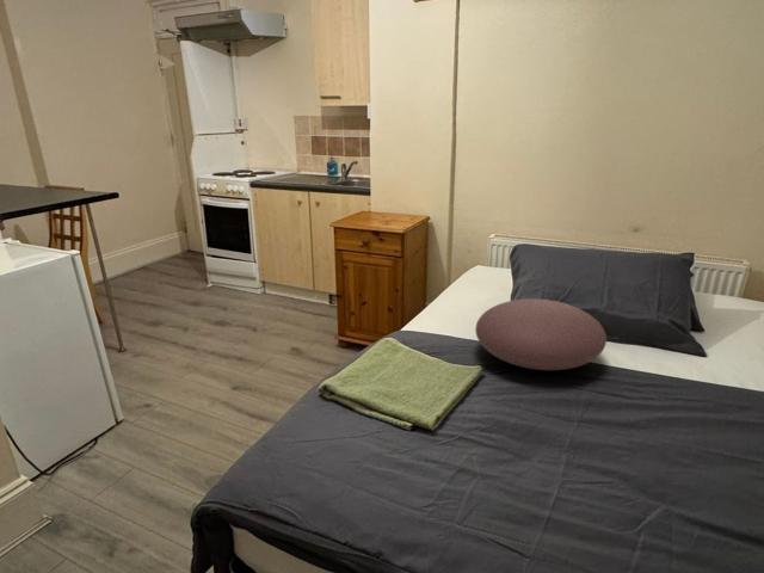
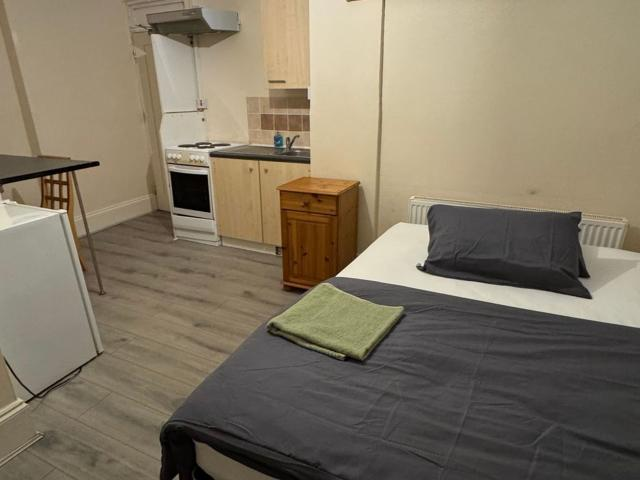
- cushion [474,297,608,371]
